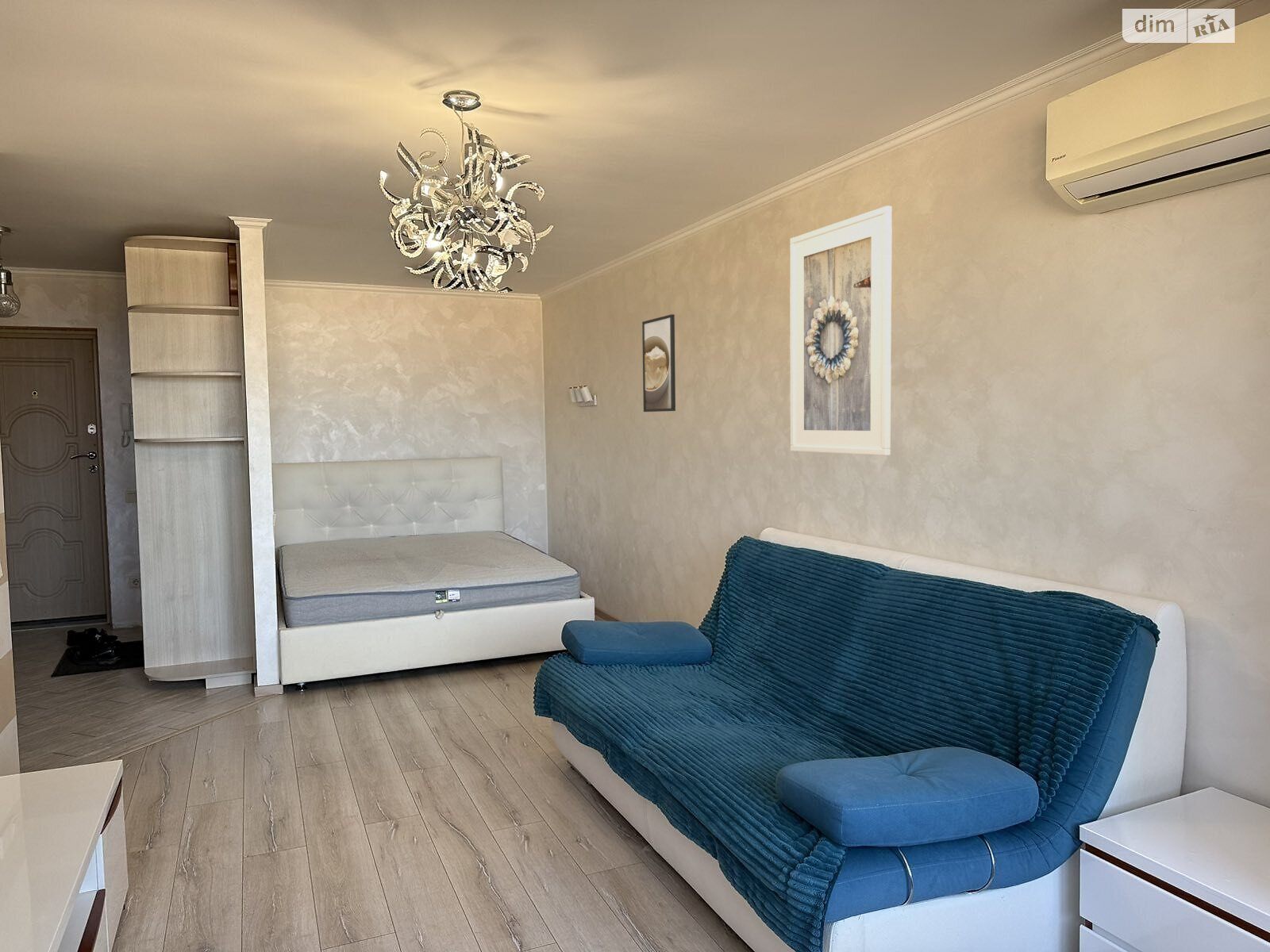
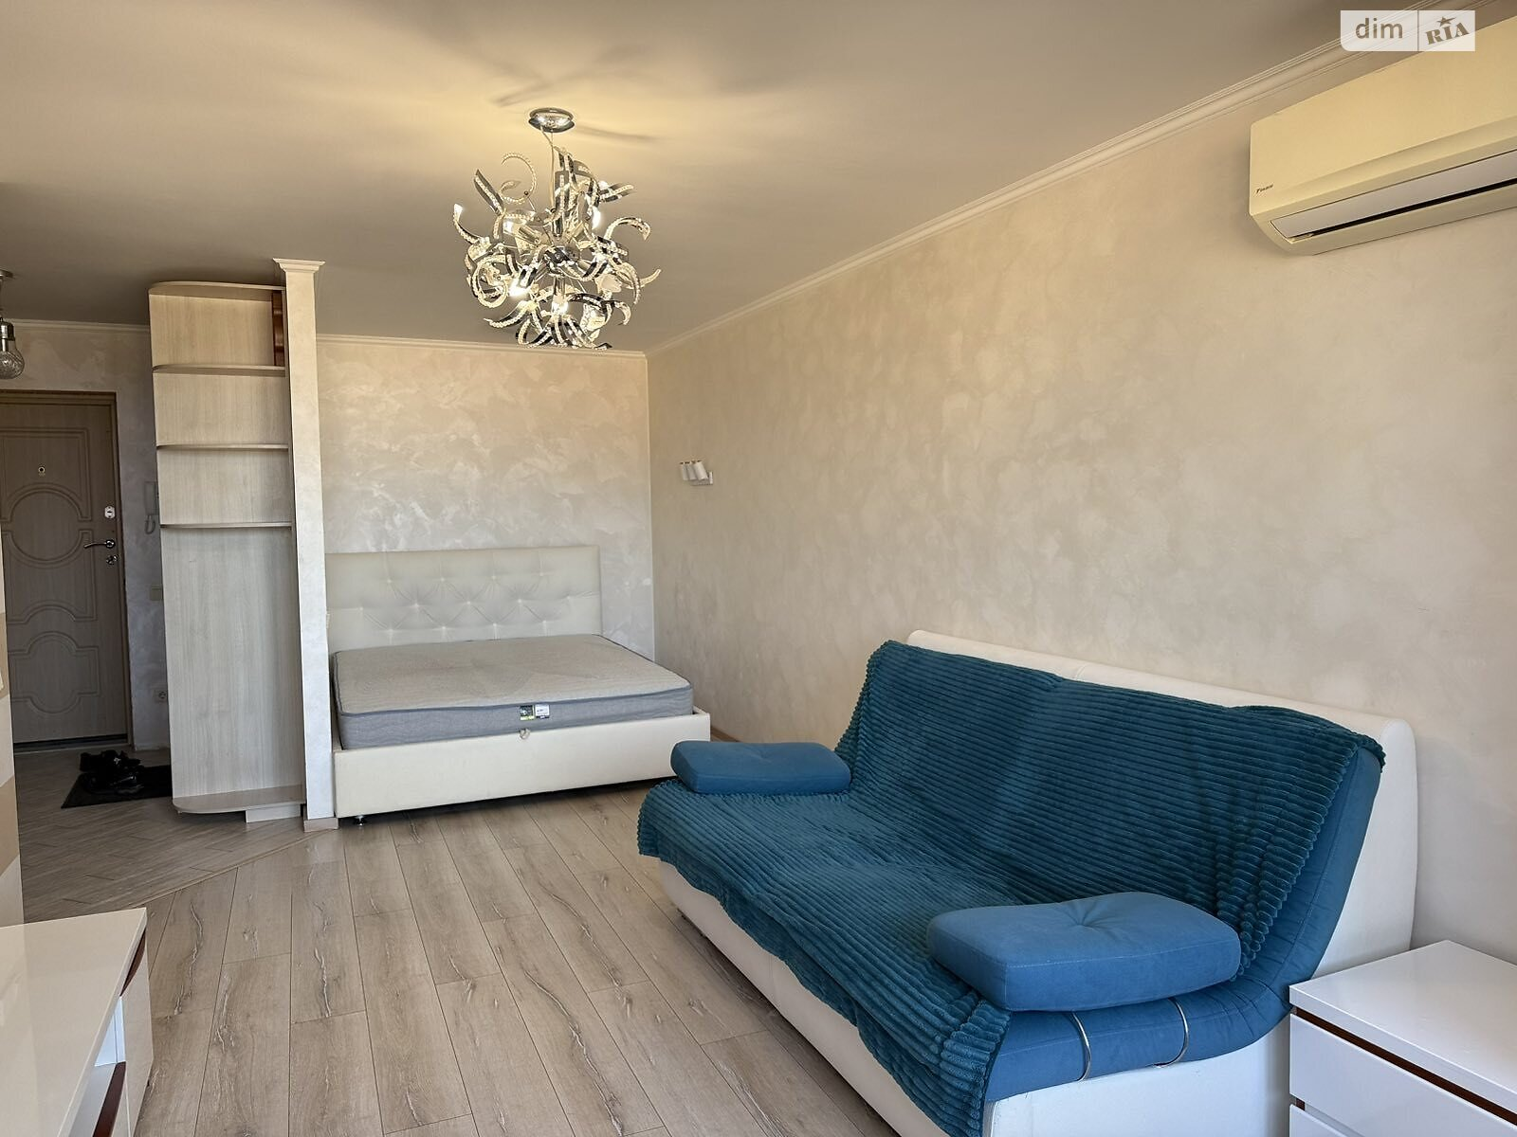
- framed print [789,205,893,456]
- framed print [641,313,676,413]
